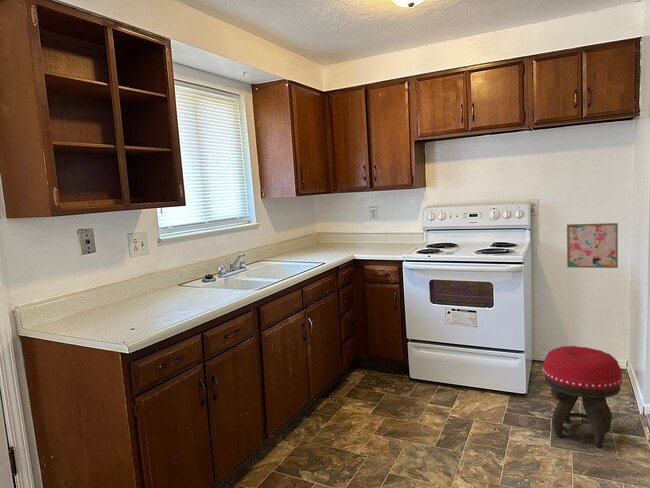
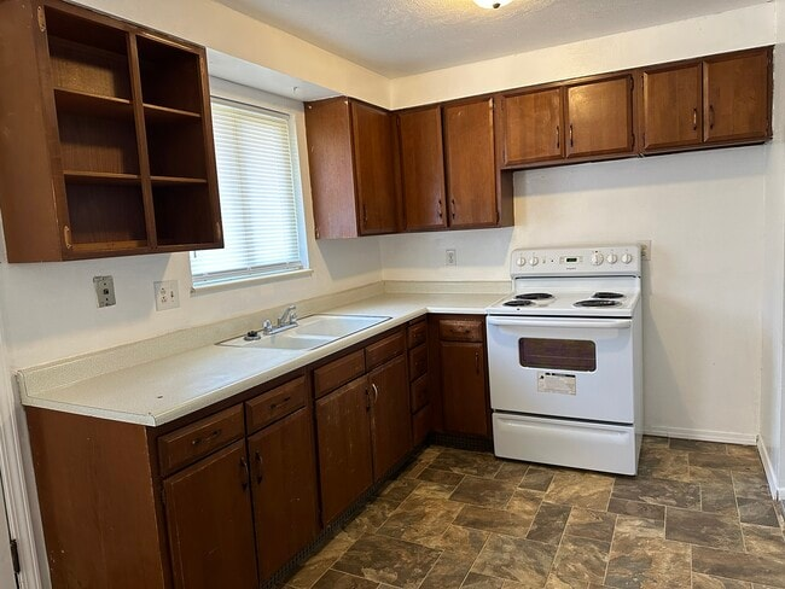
- wall art [566,222,619,269]
- stool [542,345,623,448]
